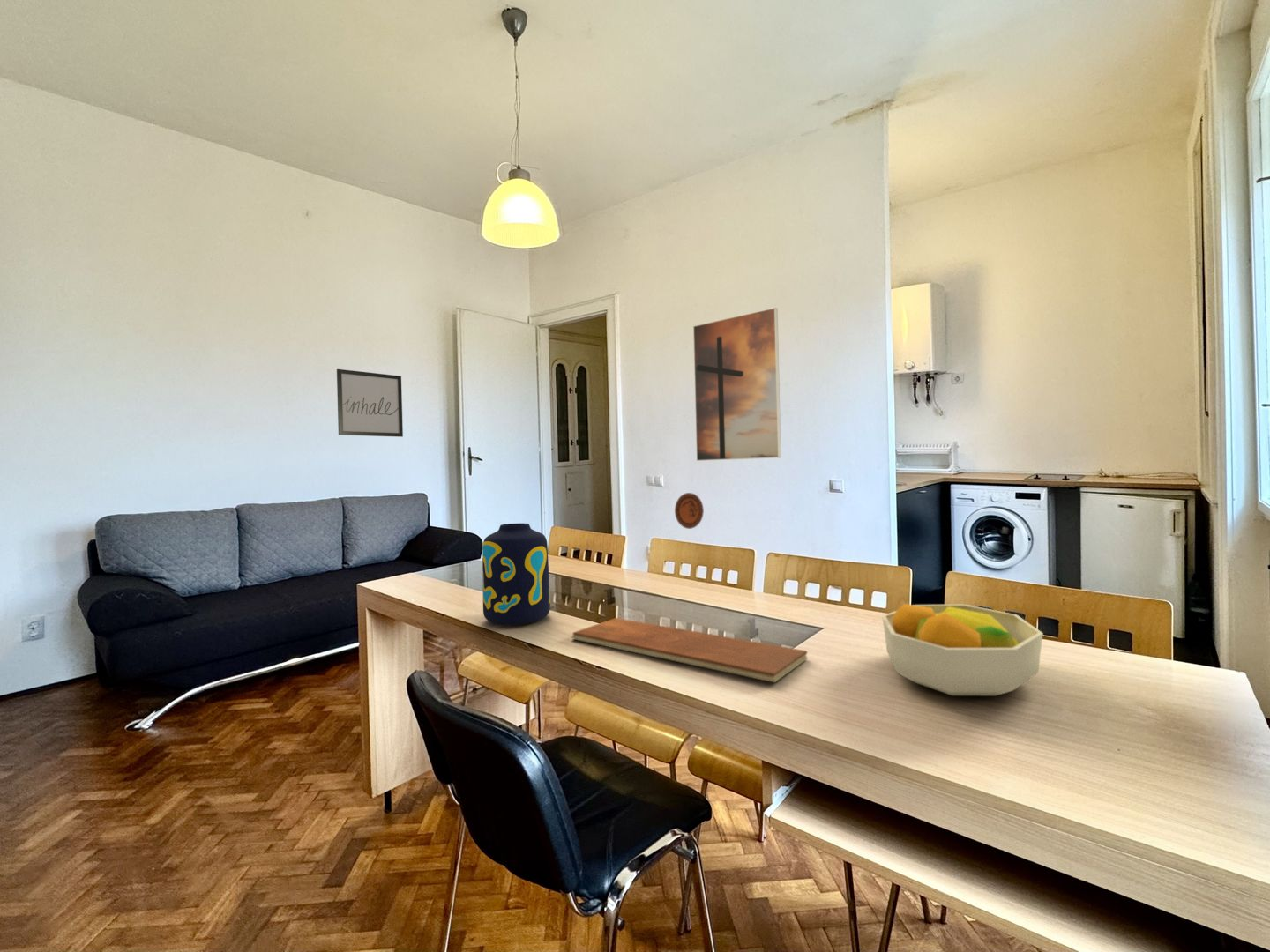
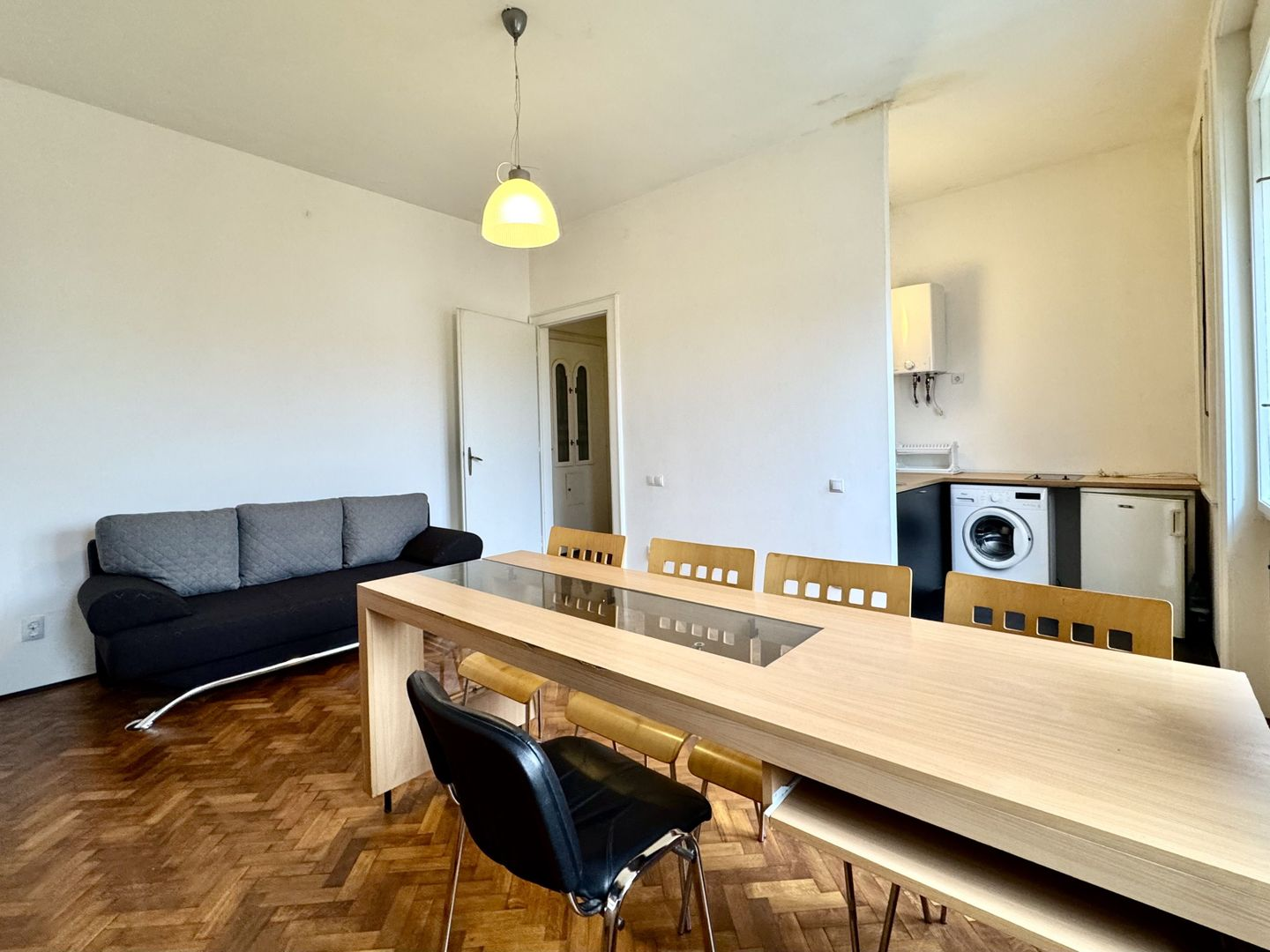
- wall art [336,368,404,438]
- vase [482,523,551,626]
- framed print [692,307,782,462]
- fruit bowl [881,603,1044,696]
- chopping board [571,617,808,683]
- decorative plate [674,492,705,530]
